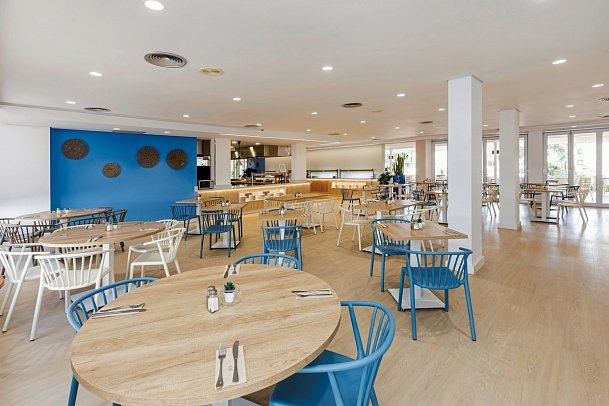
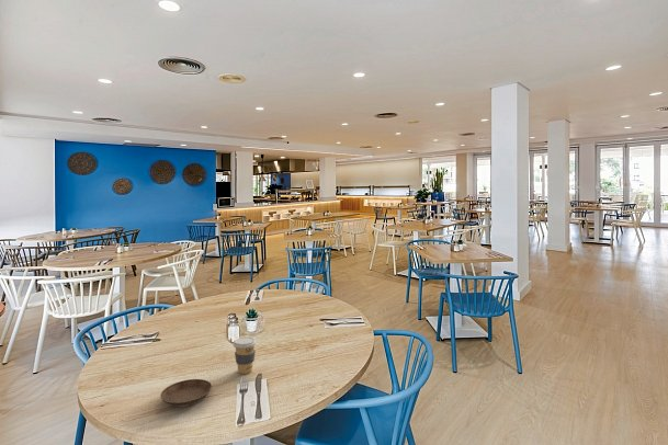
+ saucer [159,378,213,408]
+ coffee cup [231,335,258,375]
